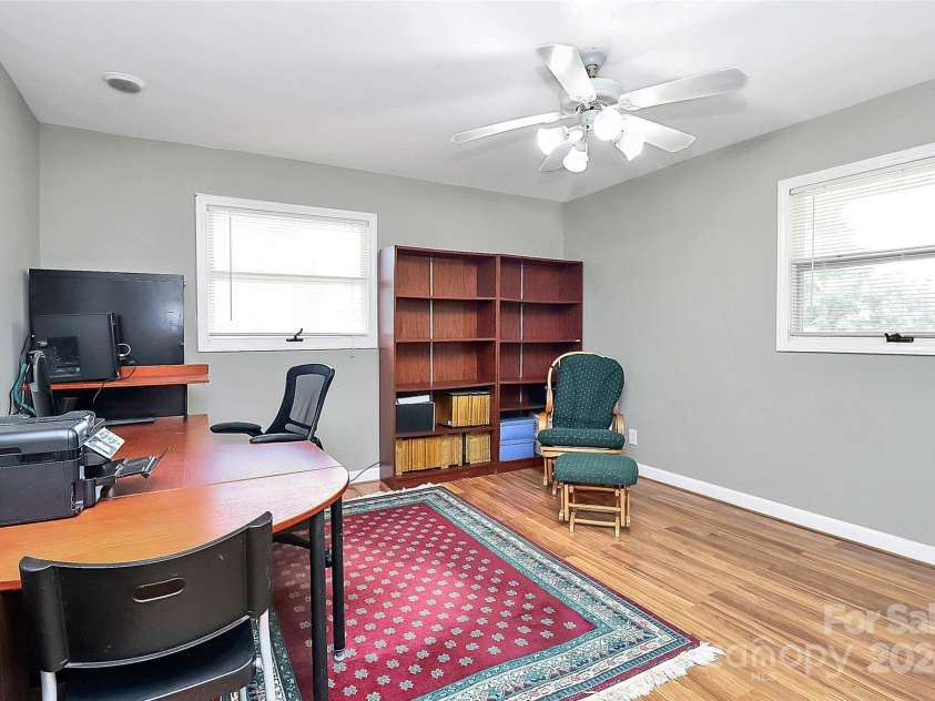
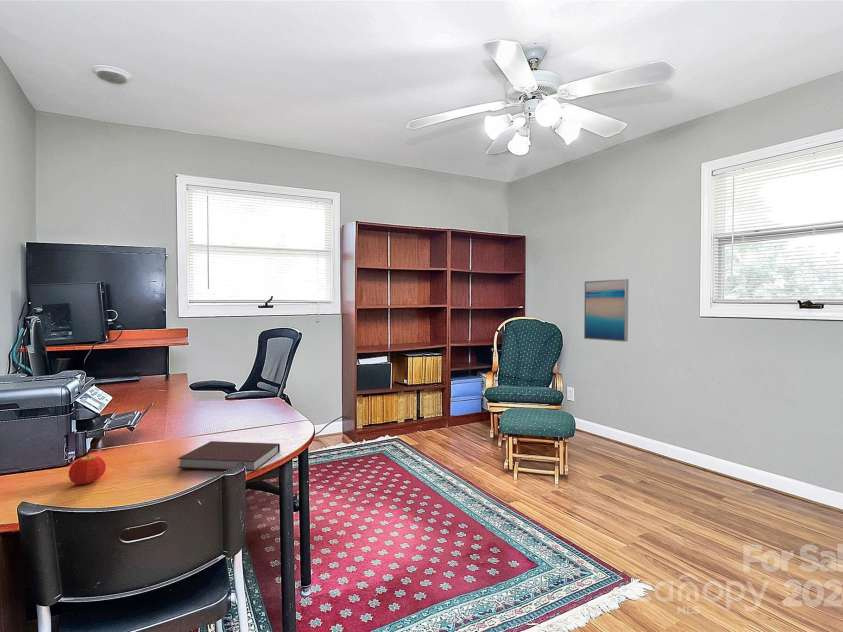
+ notebook [177,440,281,472]
+ wall art [583,278,630,343]
+ fruit [68,453,107,486]
